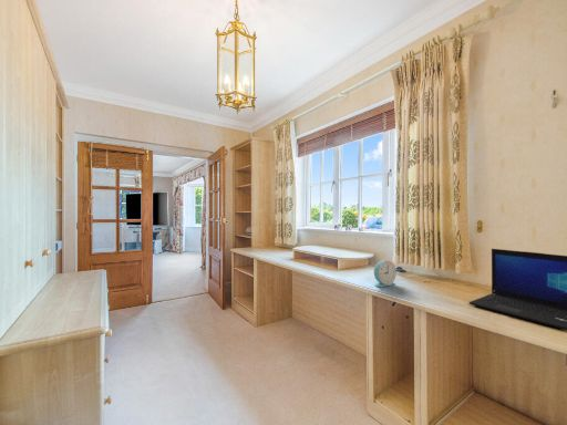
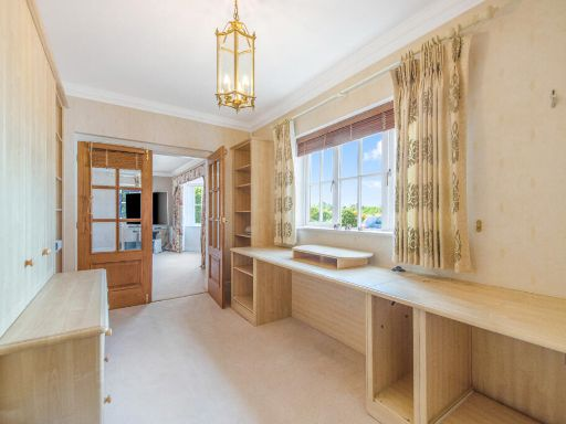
- alarm clock [373,259,398,288]
- laptop [468,248,567,331]
